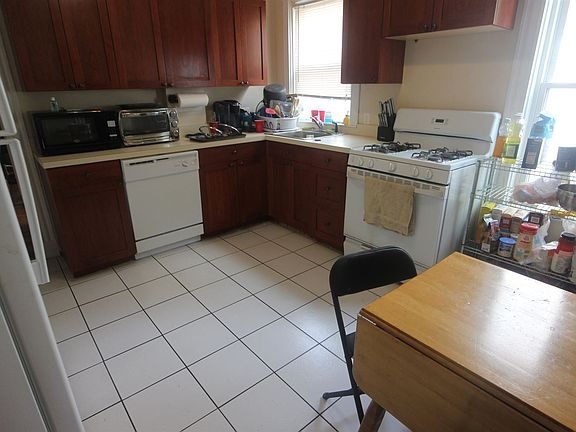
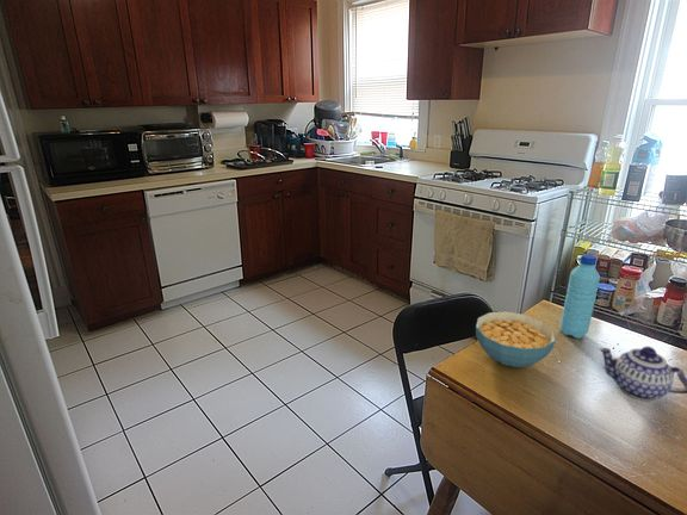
+ water bottle [559,253,601,340]
+ teapot [596,346,687,402]
+ cereal bowl [475,310,557,368]
